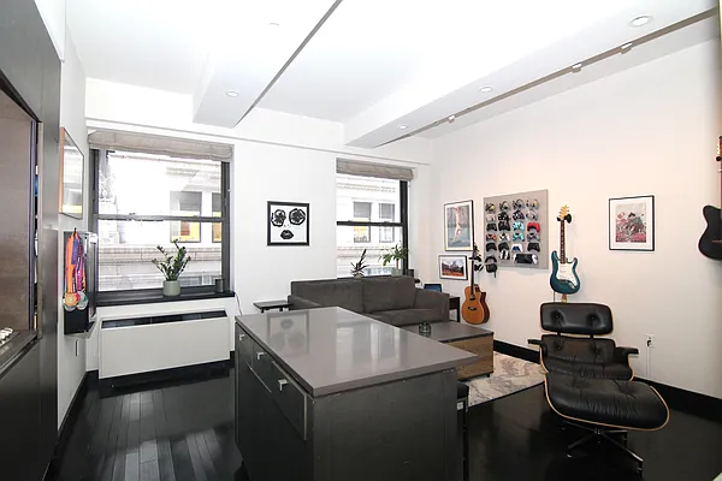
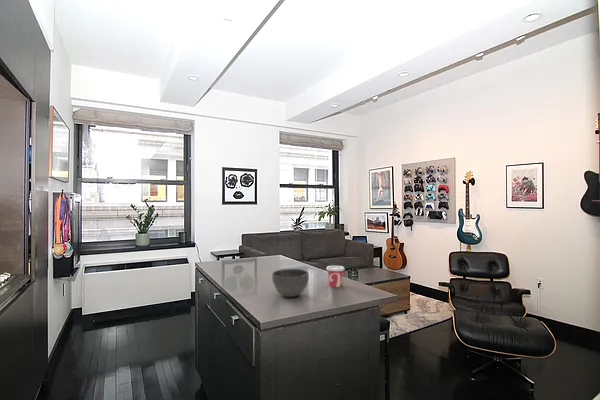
+ bowl [271,268,310,298]
+ cup [325,265,346,288]
